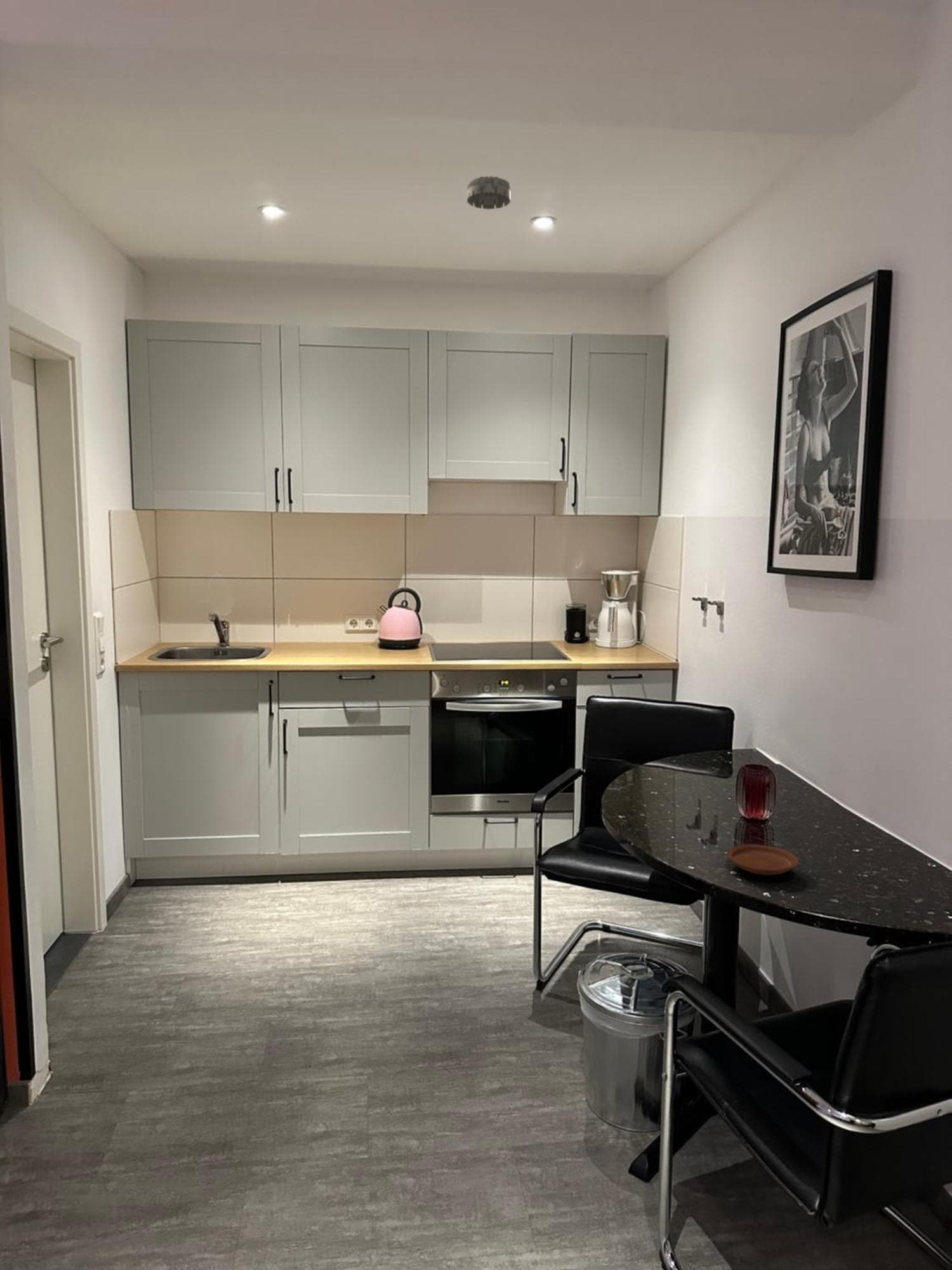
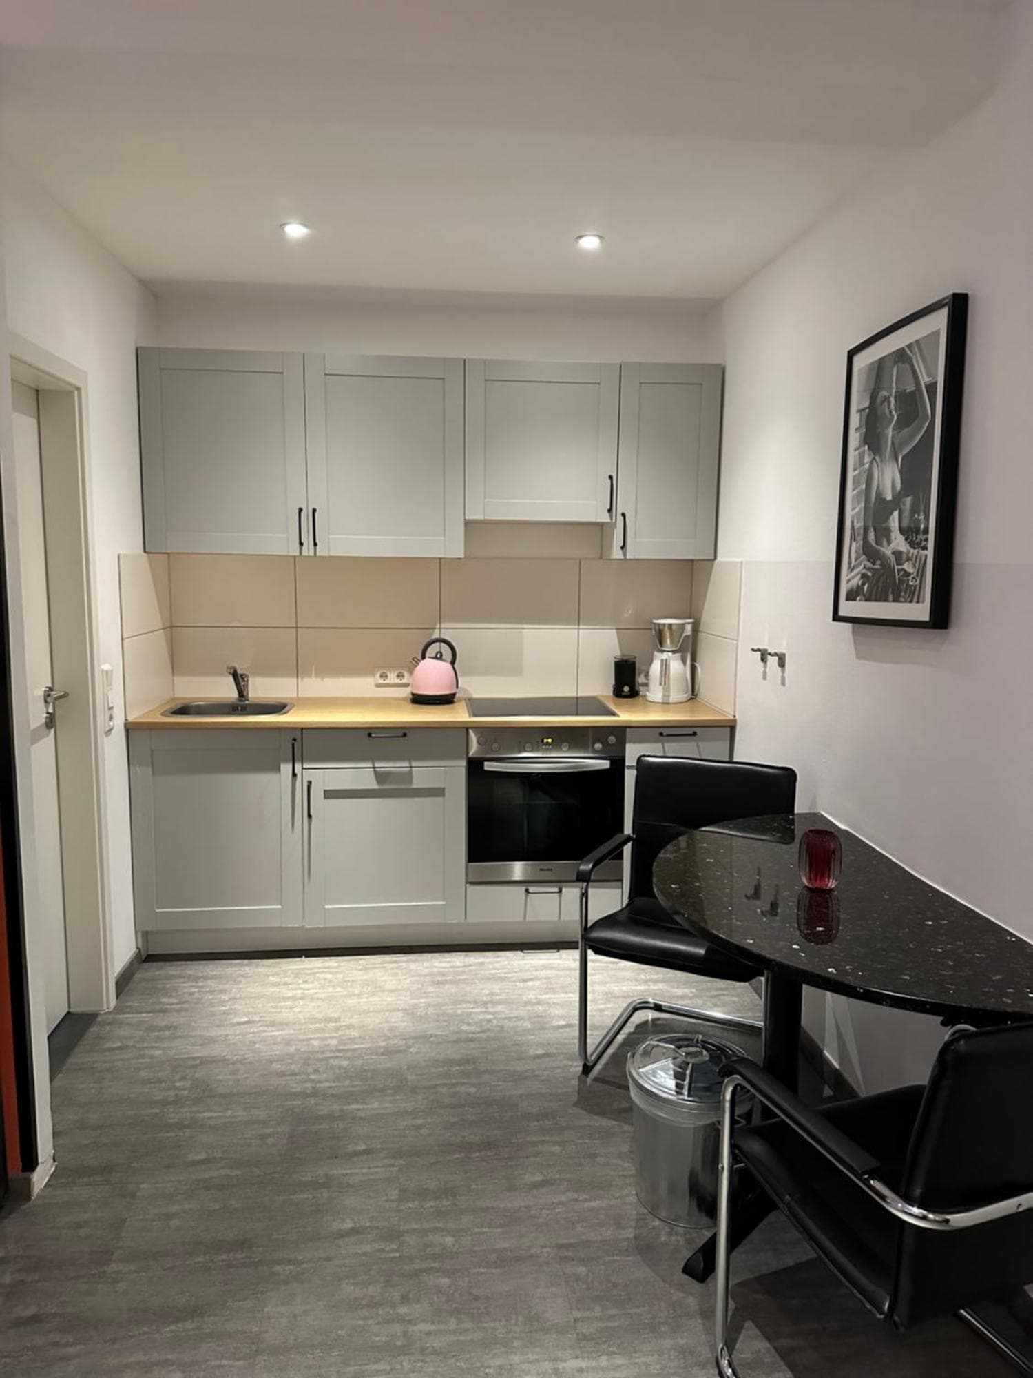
- smoke detector [466,175,512,210]
- plate [727,843,799,876]
